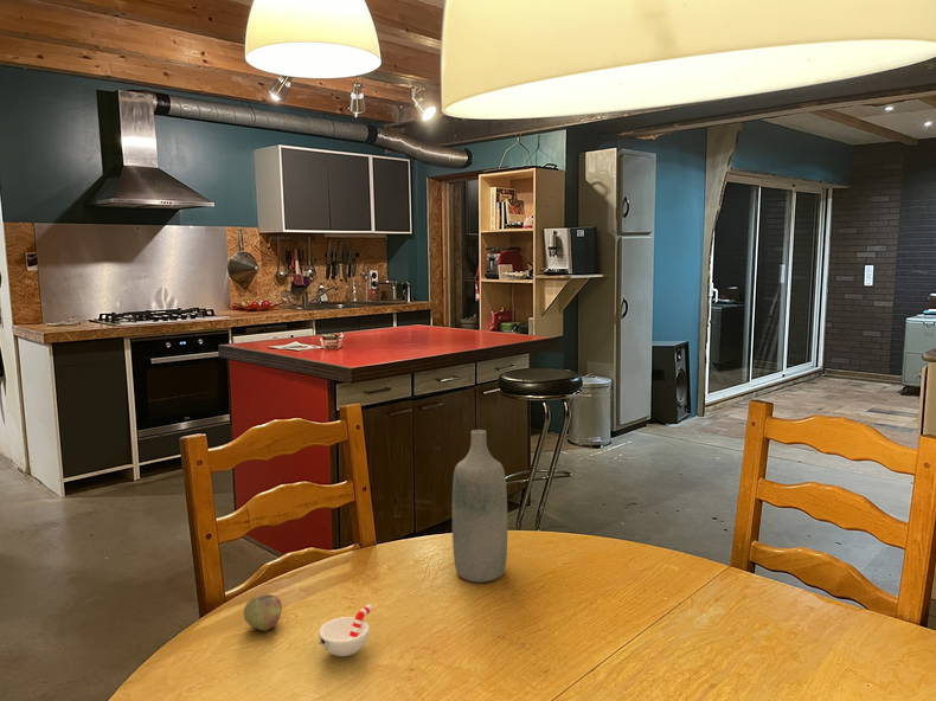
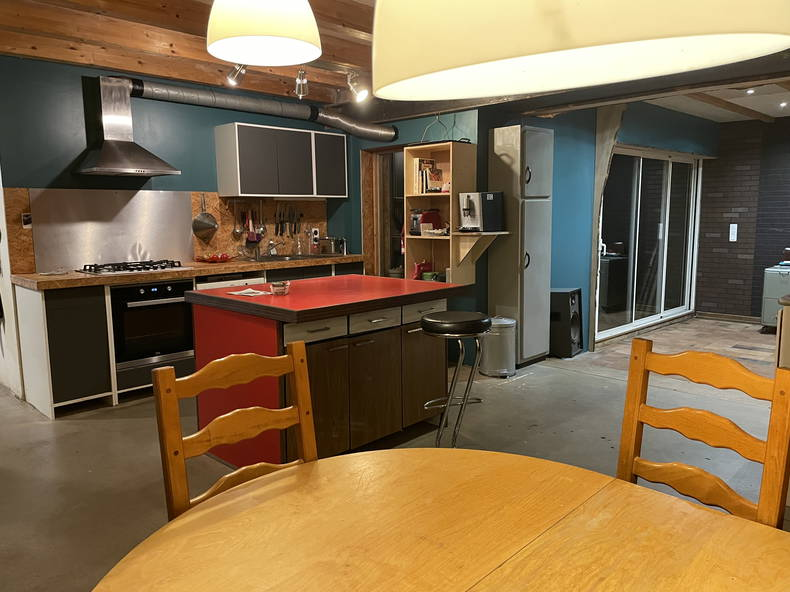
- bottle [451,429,508,584]
- cup [318,603,373,657]
- apple [243,593,283,632]
